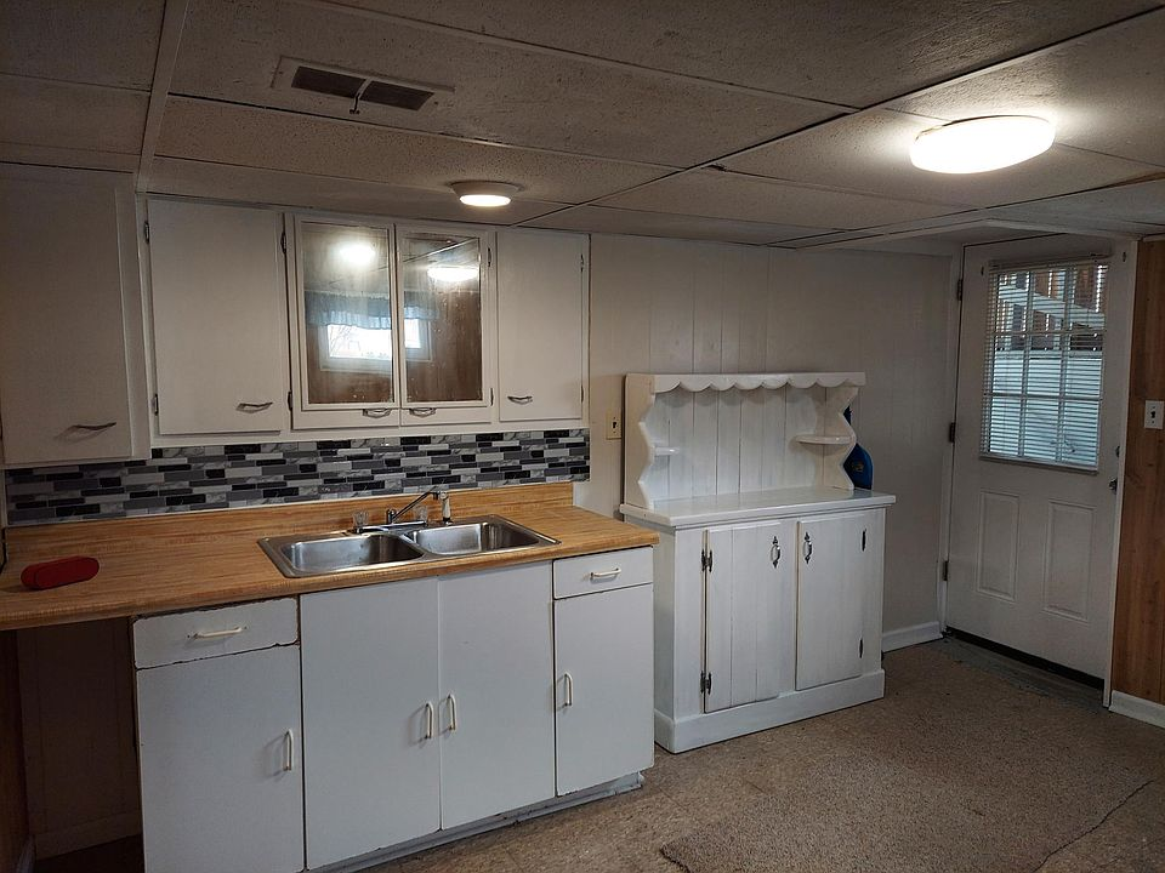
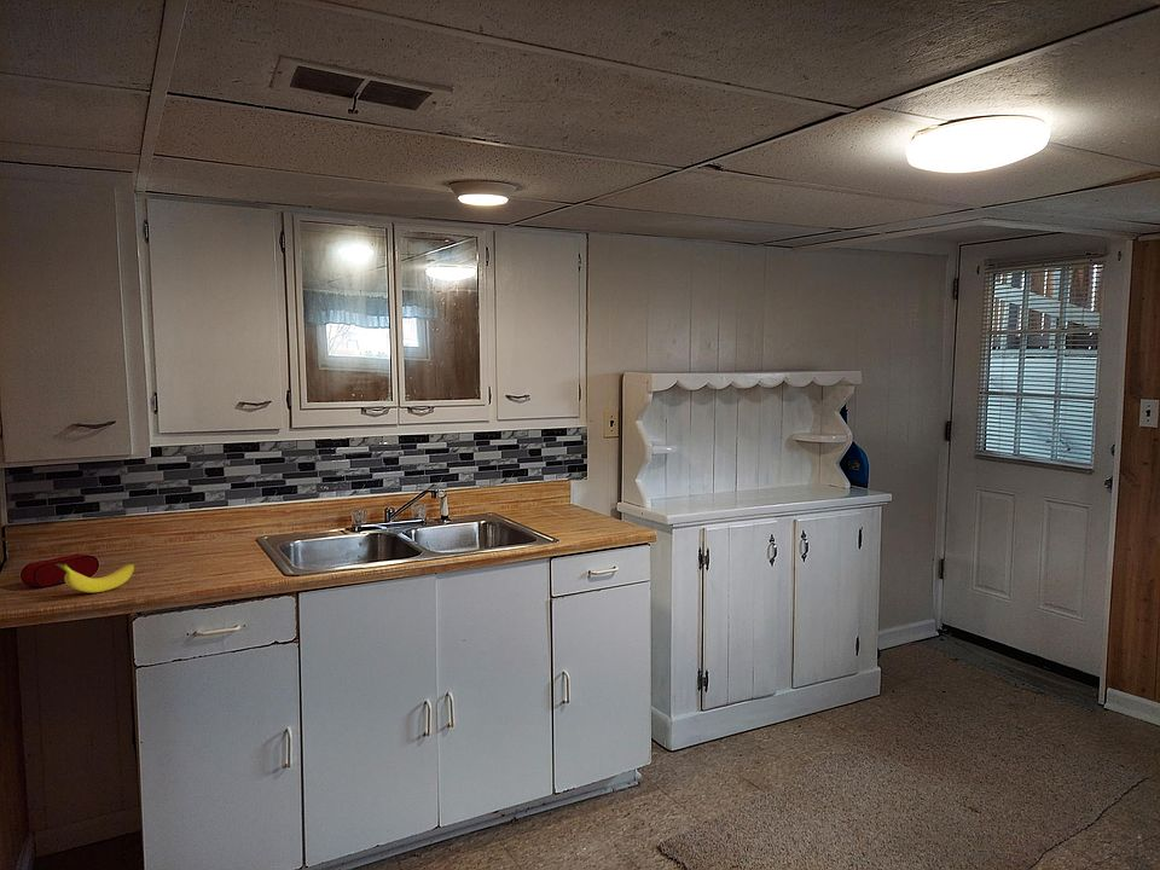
+ banana [54,561,135,593]
